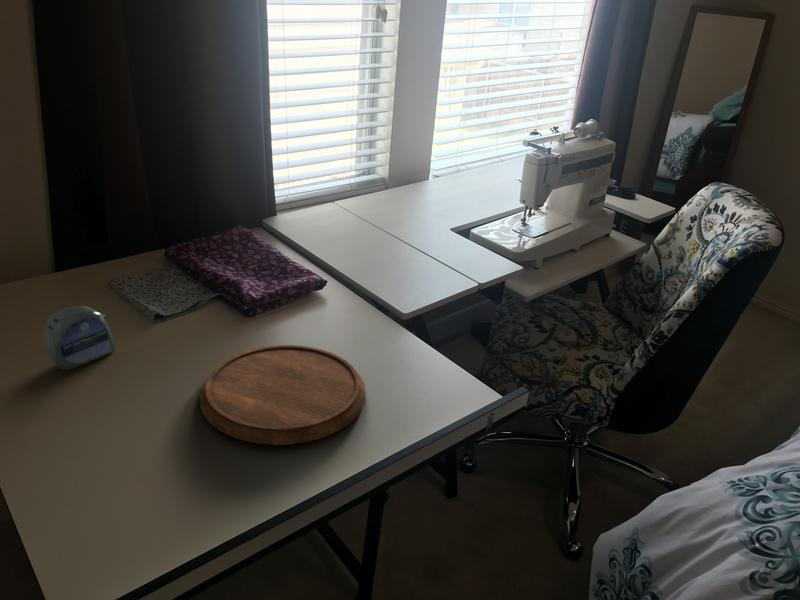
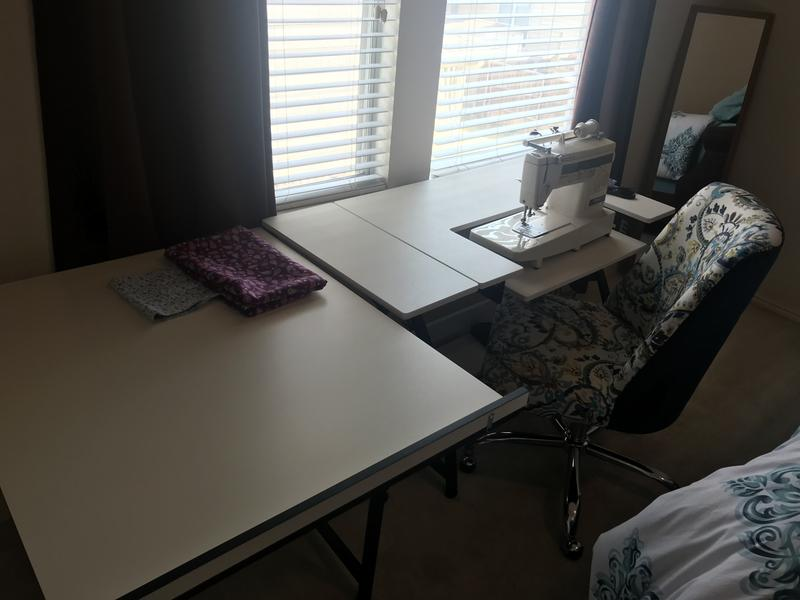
- cutting board [199,344,367,446]
- tape measure [43,305,117,371]
